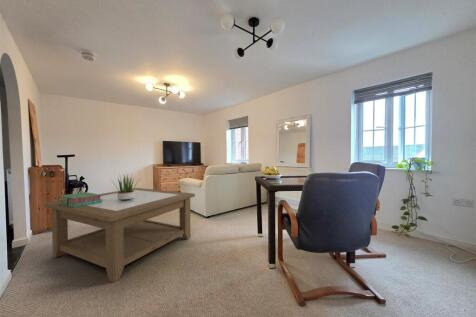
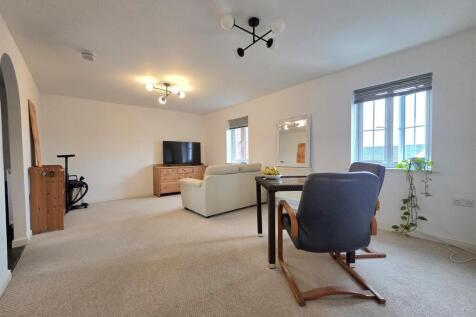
- stack of books [58,191,102,208]
- potted plant [111,173,140,201]
- coffee table [44,187,196,283]
